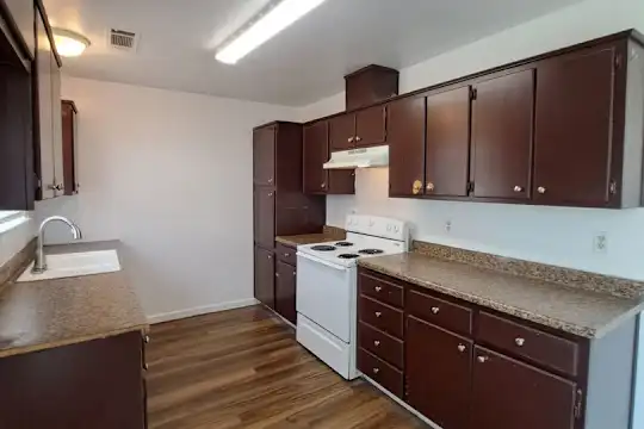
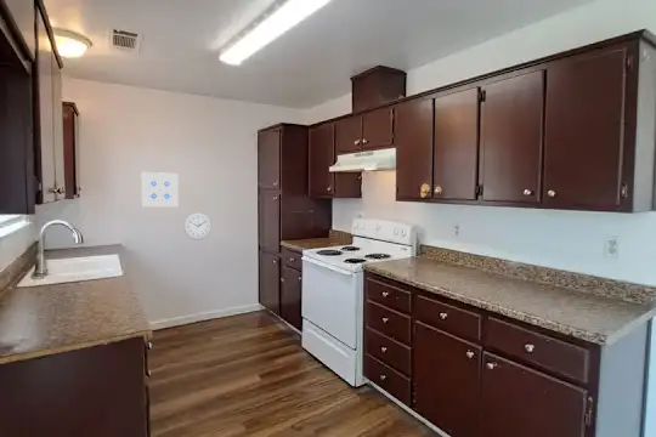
+ wall clock [183,212,213,240]
+ wall art [141,171,180,208]
